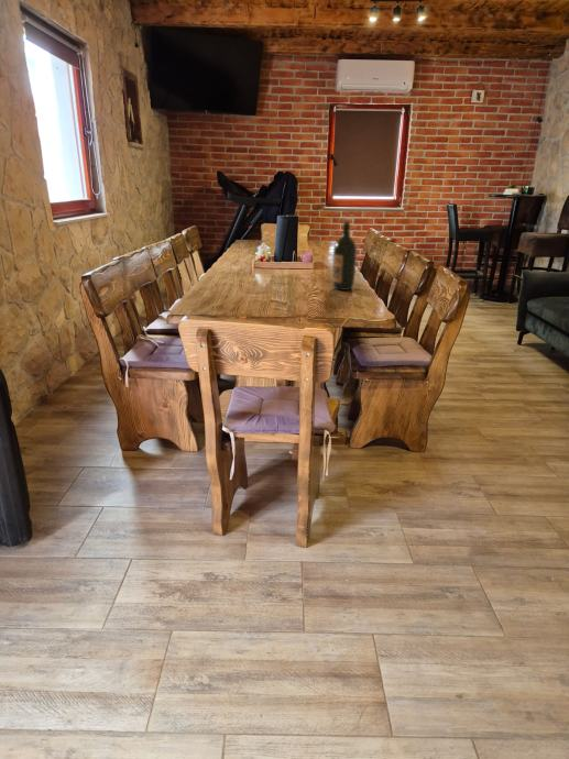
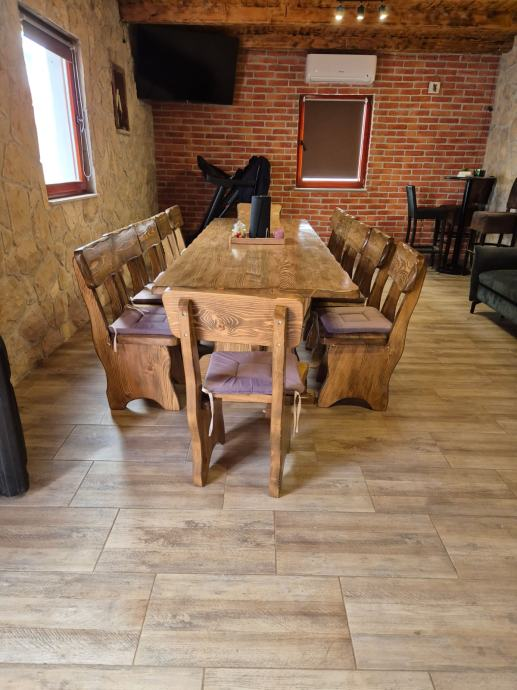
- wine bottle [331,219,358,292]
